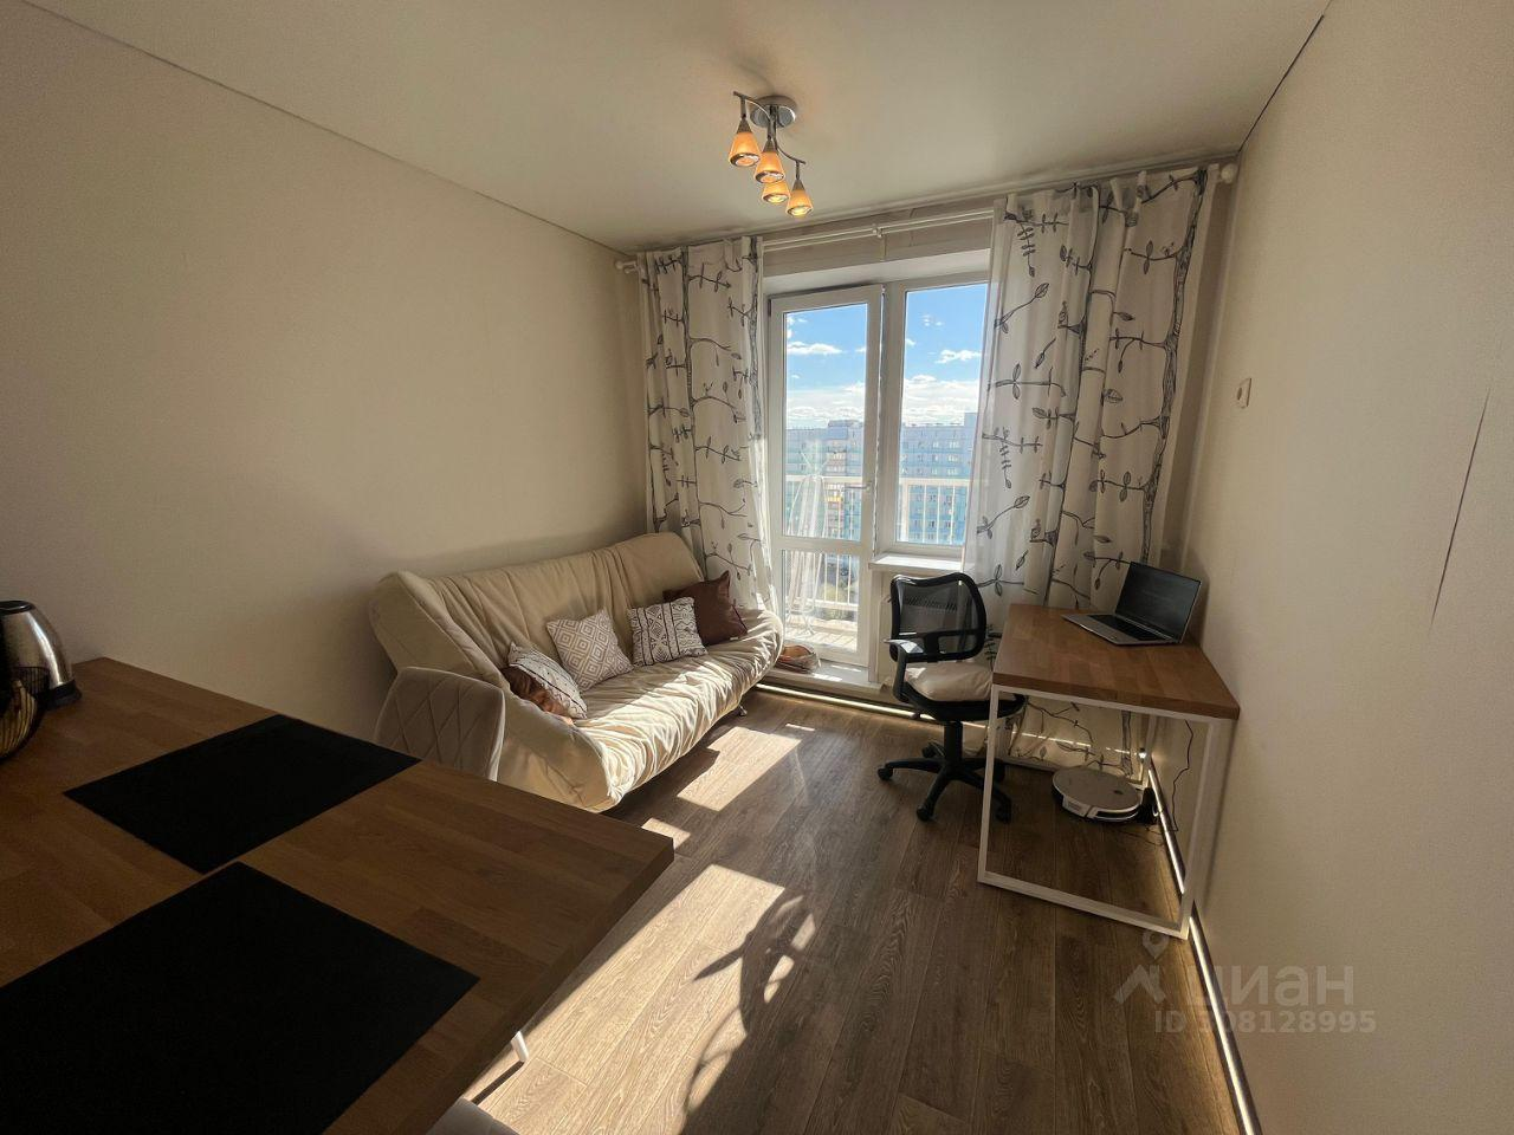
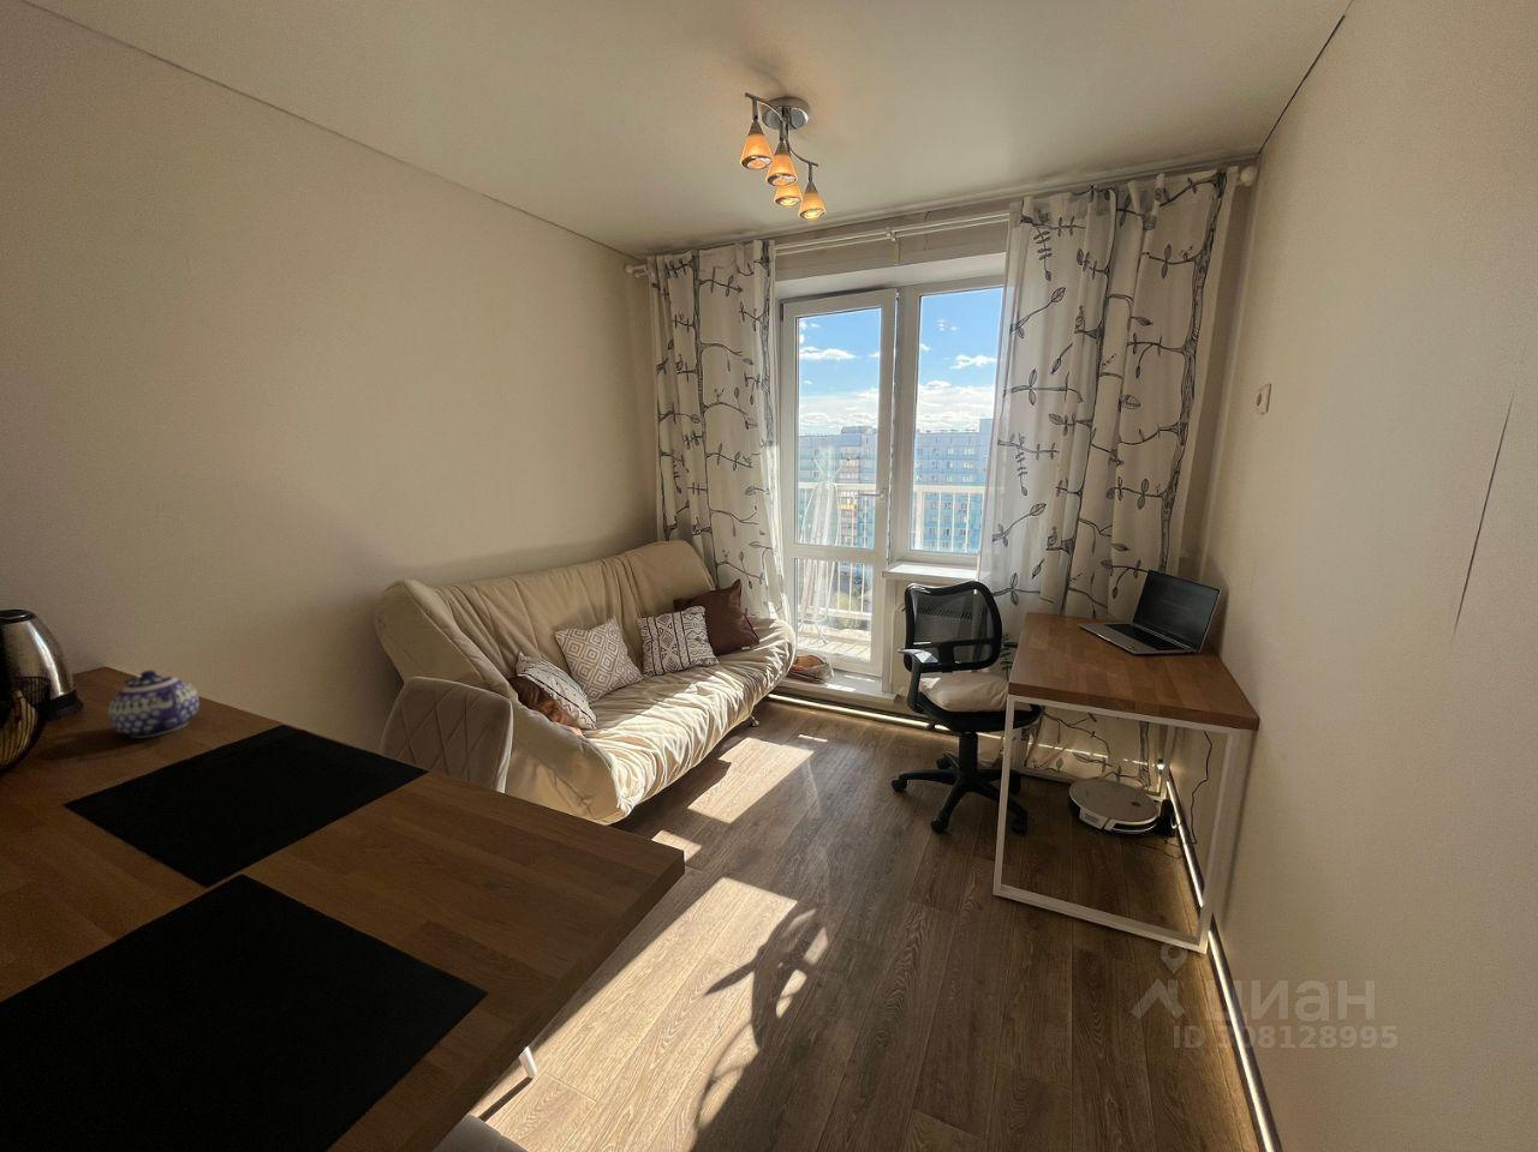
+ teapot [107,669,201,739]
